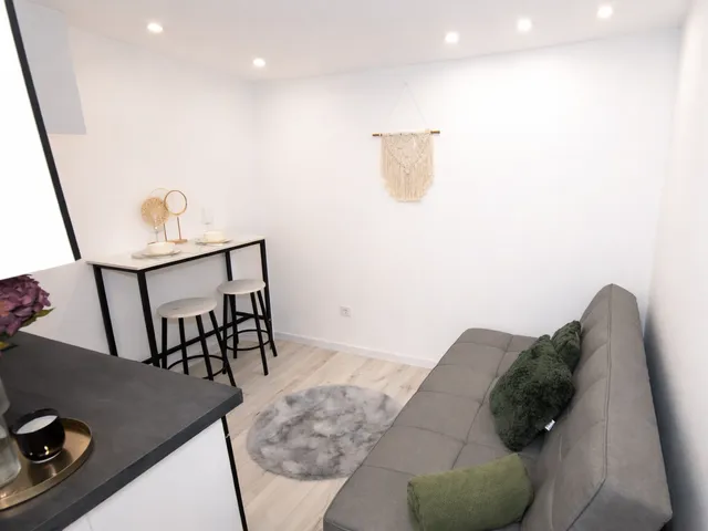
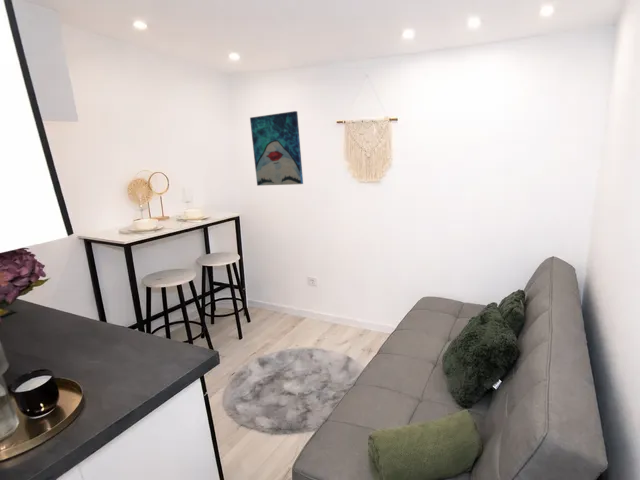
+ wall art [249,110,304,187]
